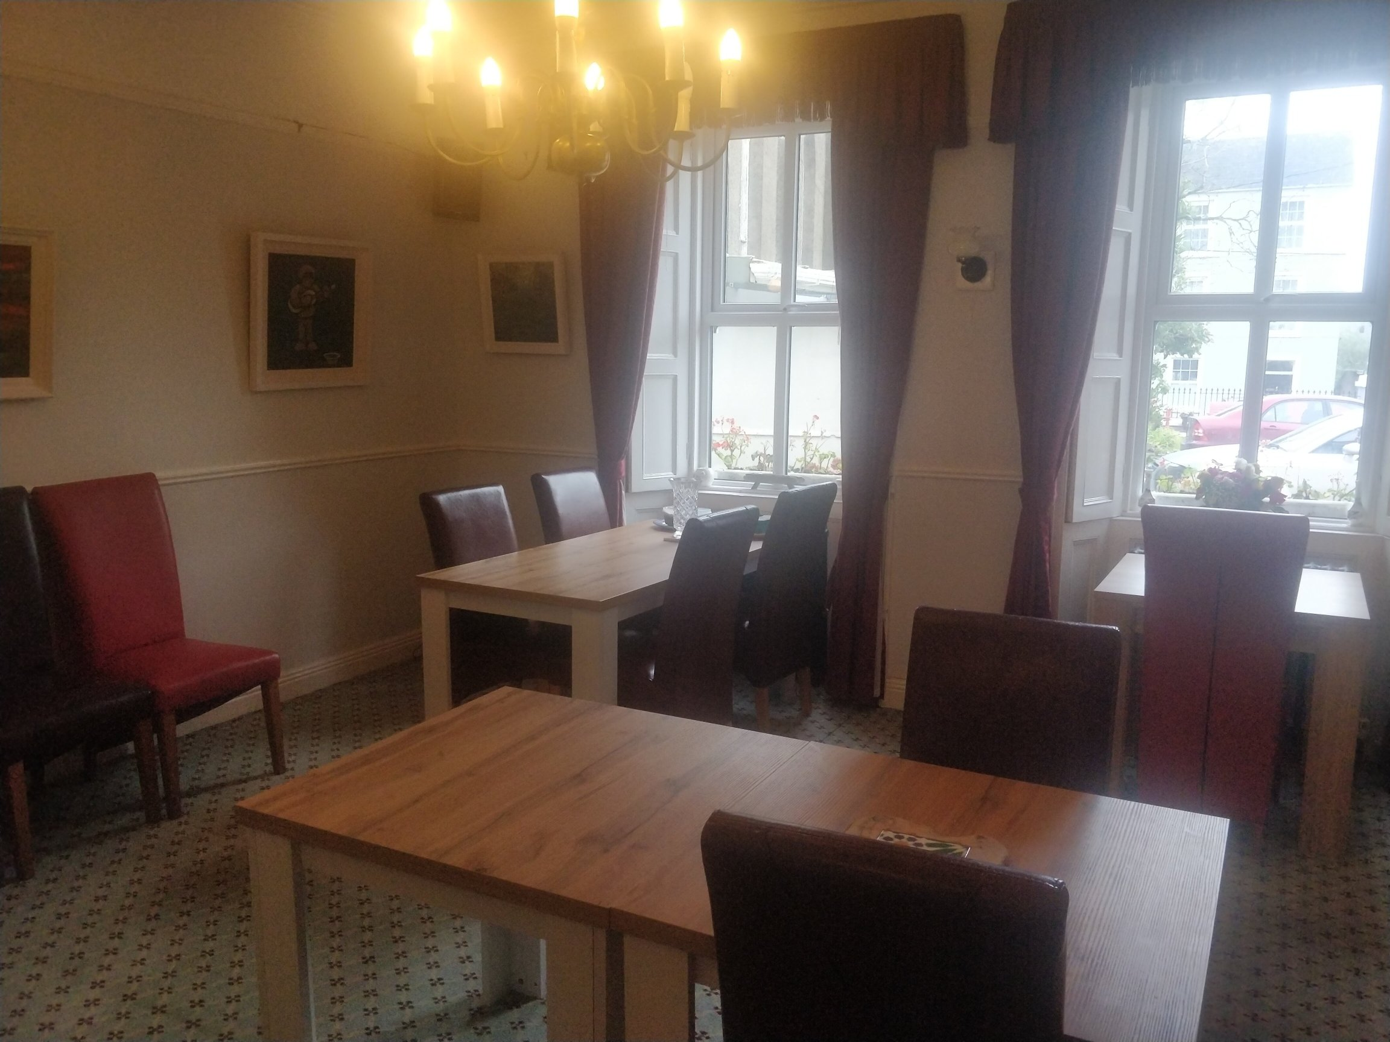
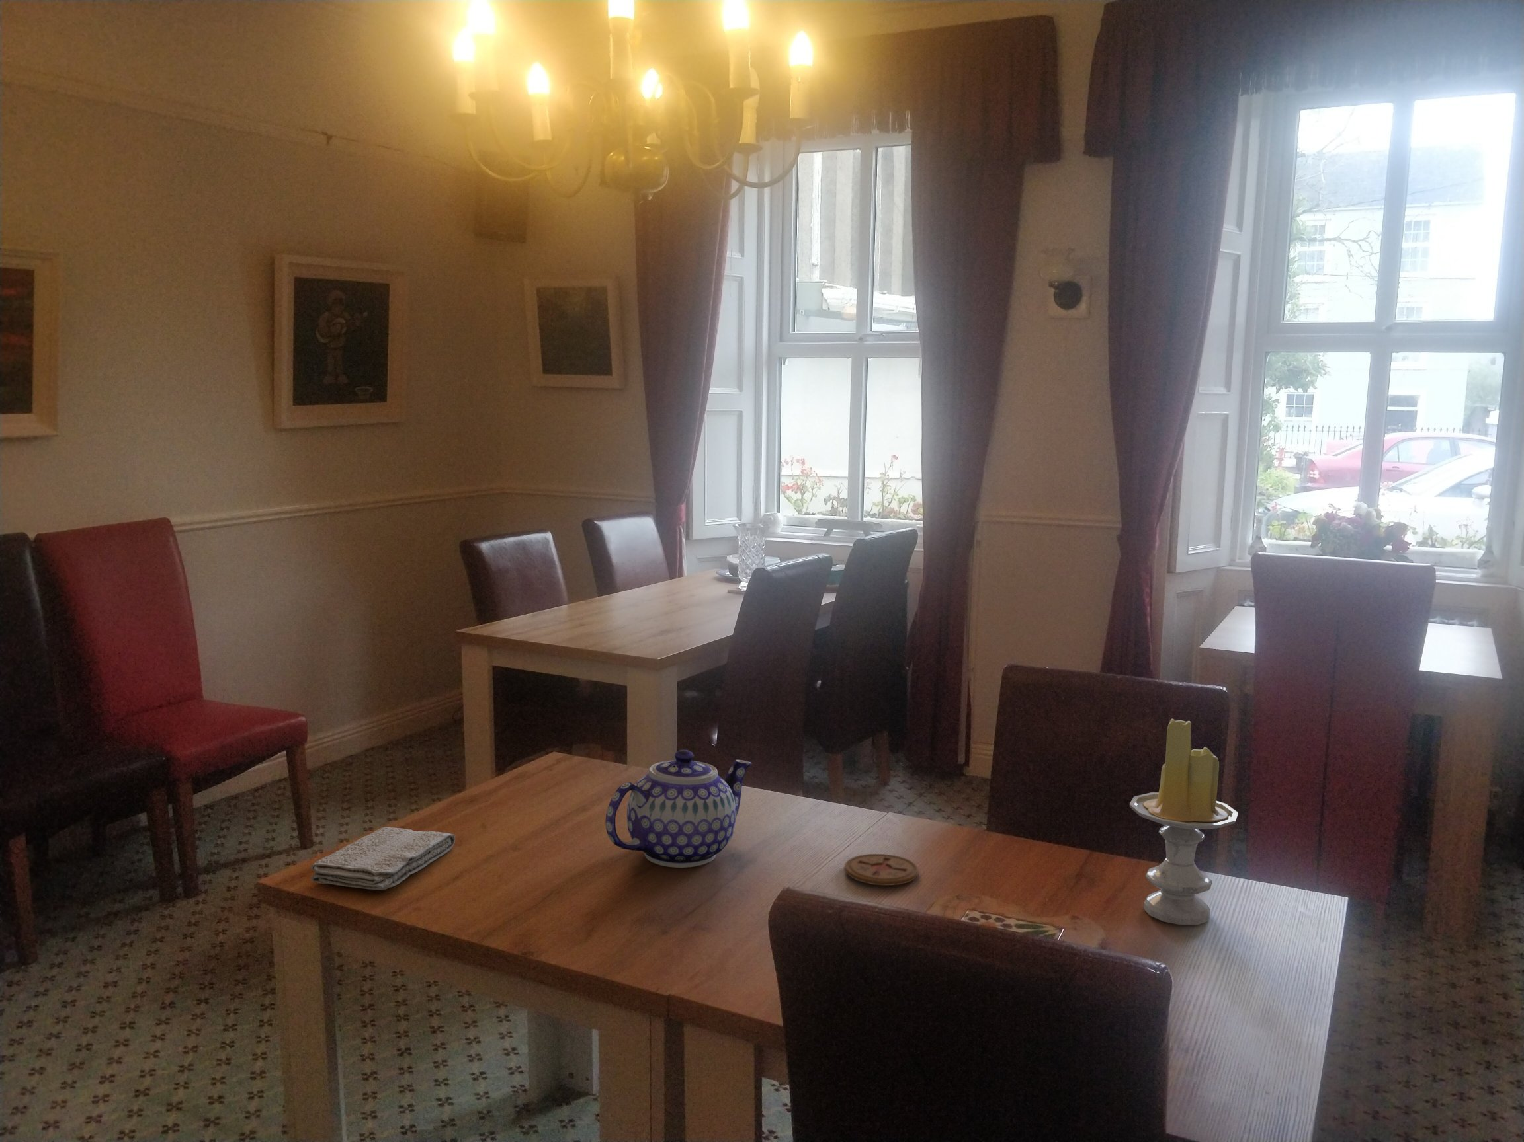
+ coaster [844,853,919,886]
+ candle [1129,719,1238,925]
+ teapot [605,750,752,868]
+ washcloth [311,827,456,890]
